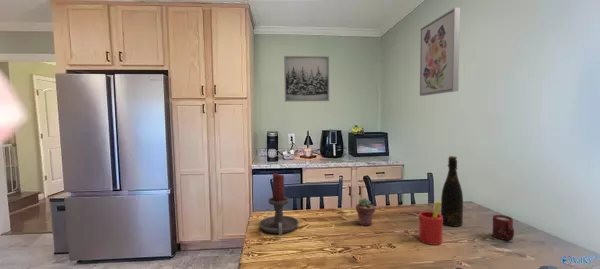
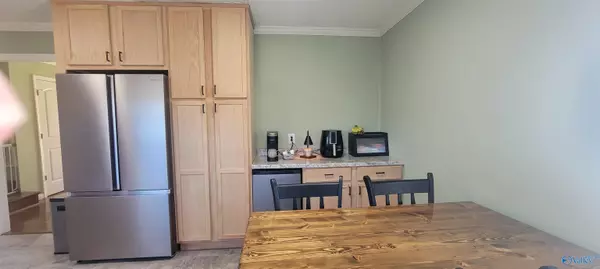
- wall art [283,55,330,102]
- wall art [419,6,461,97]
- straw [417,200,444,246]
- candle holder [258,172,300,237]
- potted succulent [355,197,377,227]
- bottle [440,155,464,227]
- cup [491,214,515,241]
